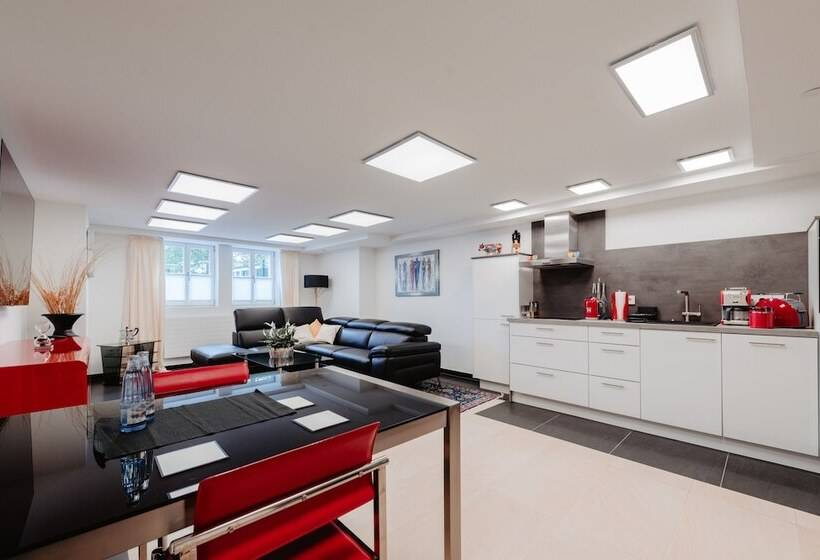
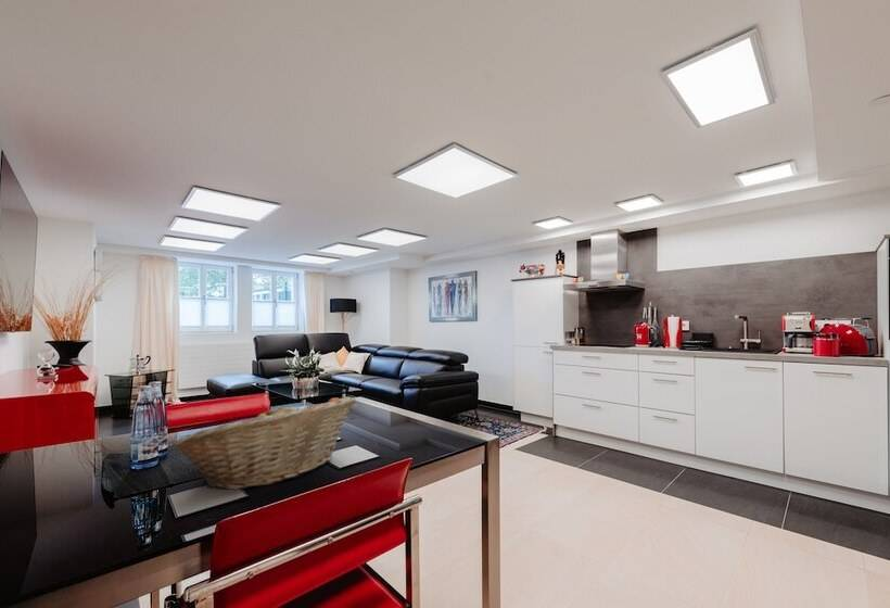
+ fruit basket [171,395,357,491]
